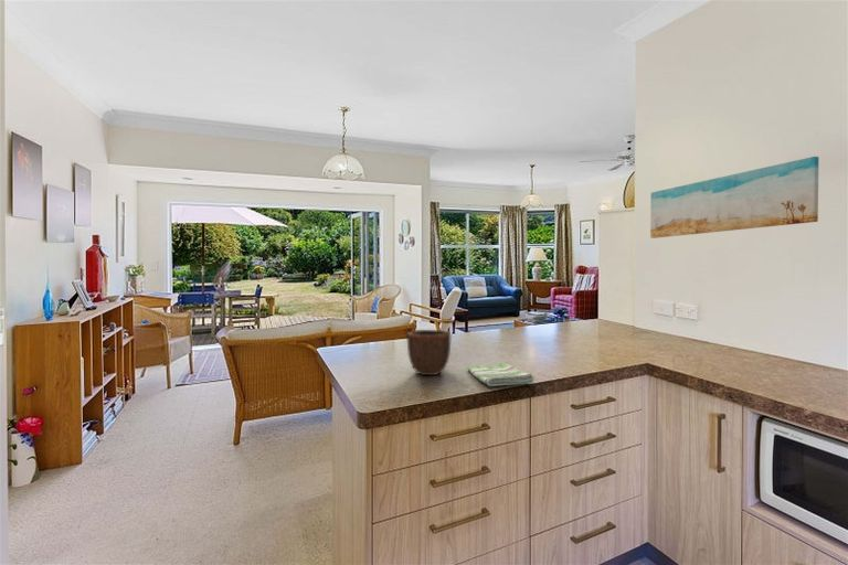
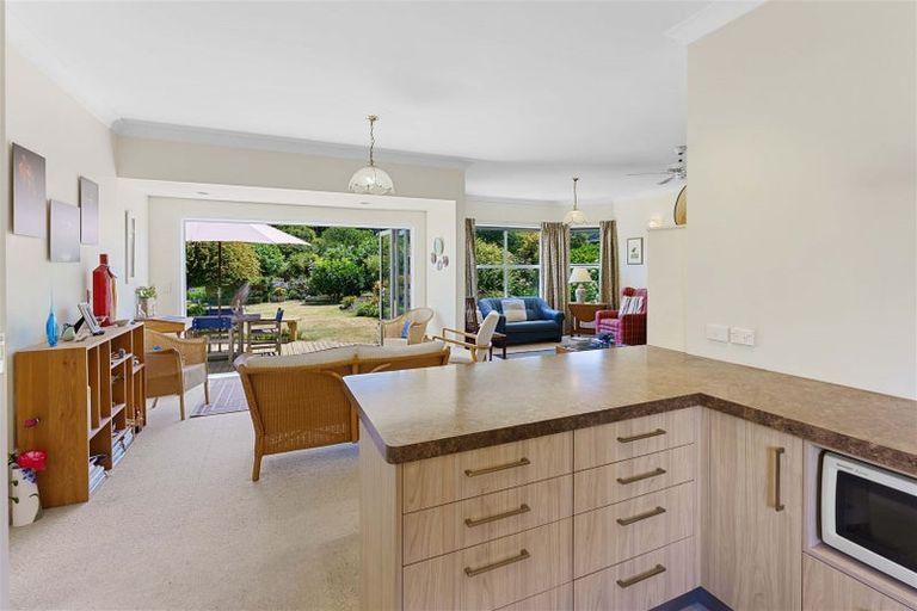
- bowl [406,329,452,376]
- wall art [649,156,819,239]
- dish towel [467,362,536,387]
